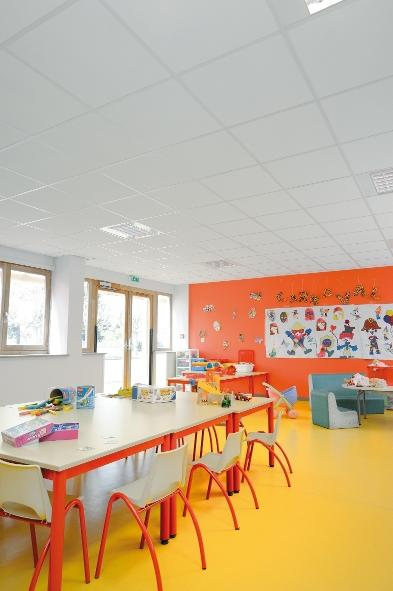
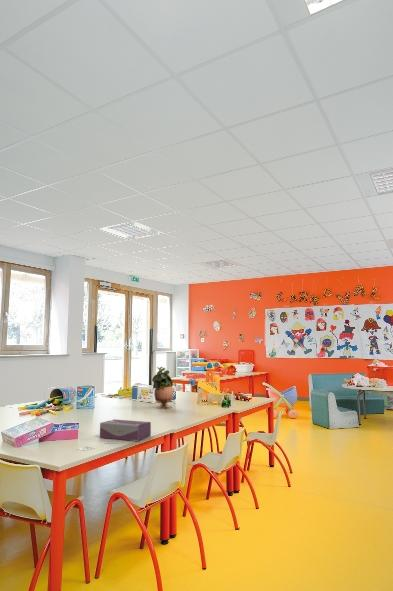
+ potted plant [151,366,174,409]
+ tissue box [99,418,152,442]
